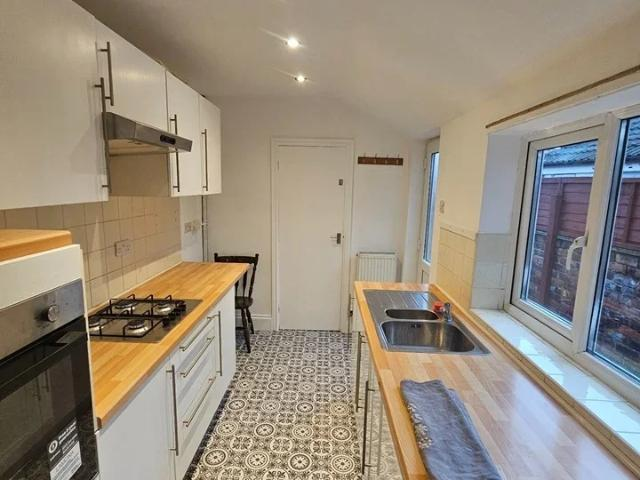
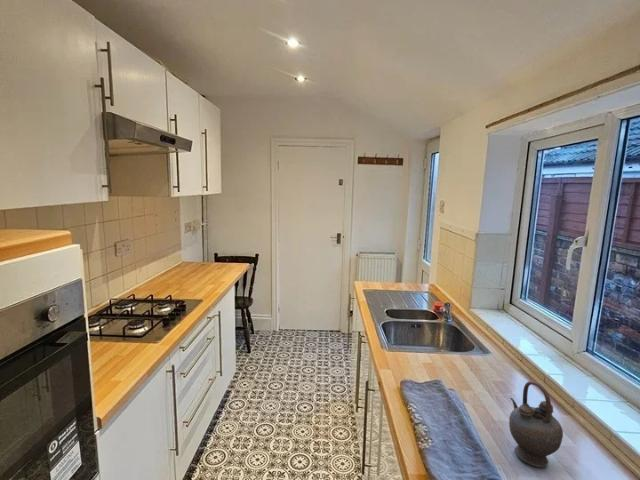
+ teapot [508,380,564,469]
